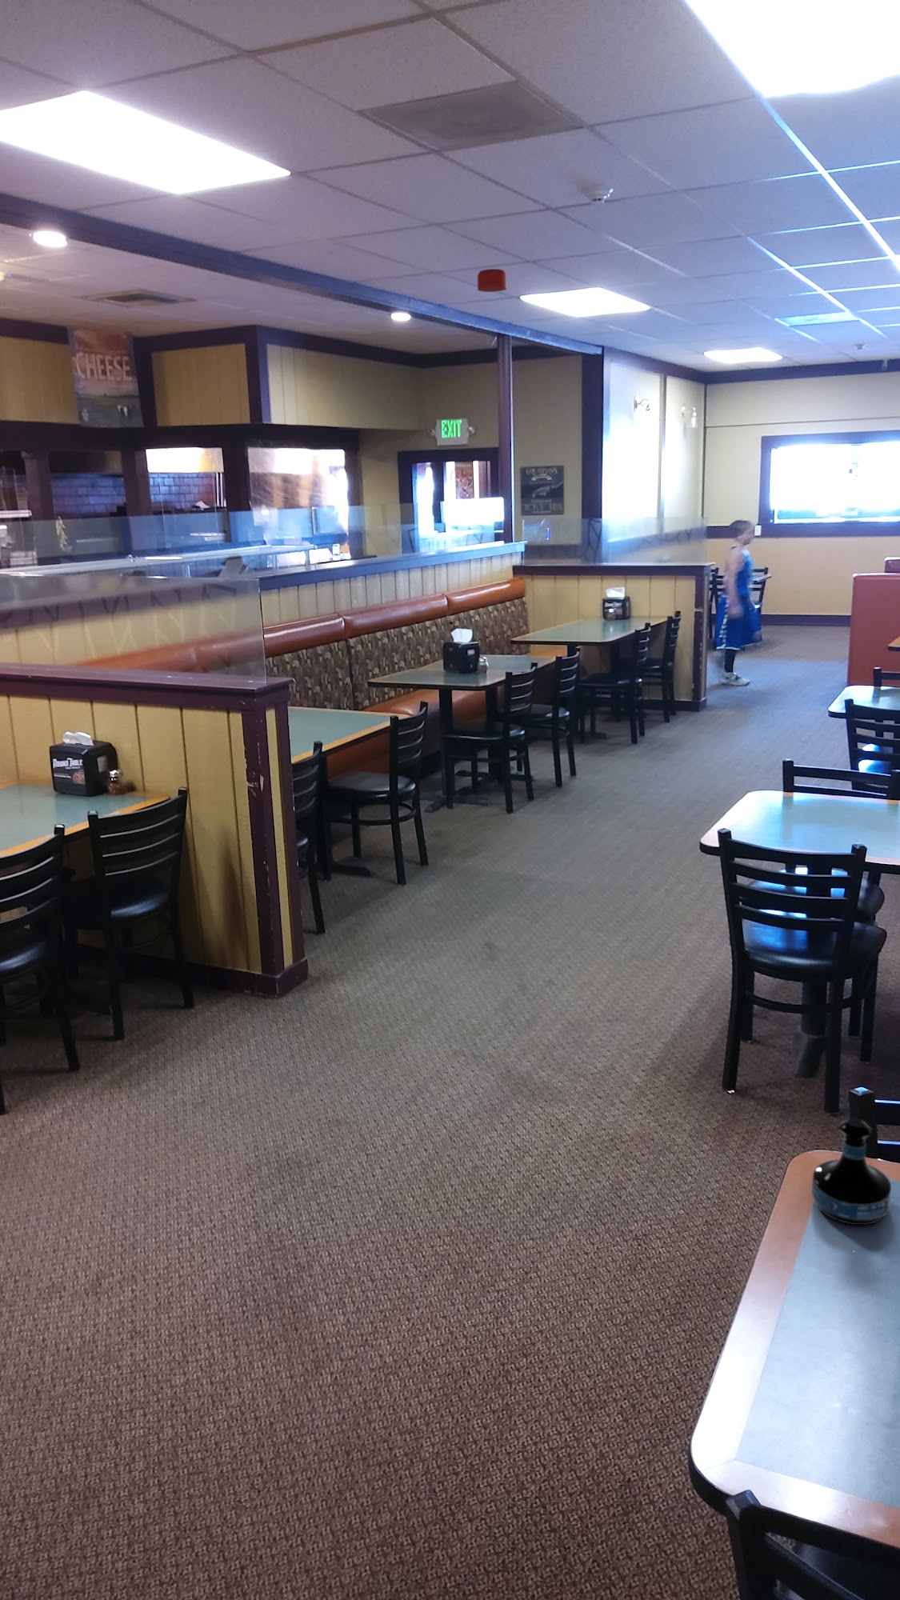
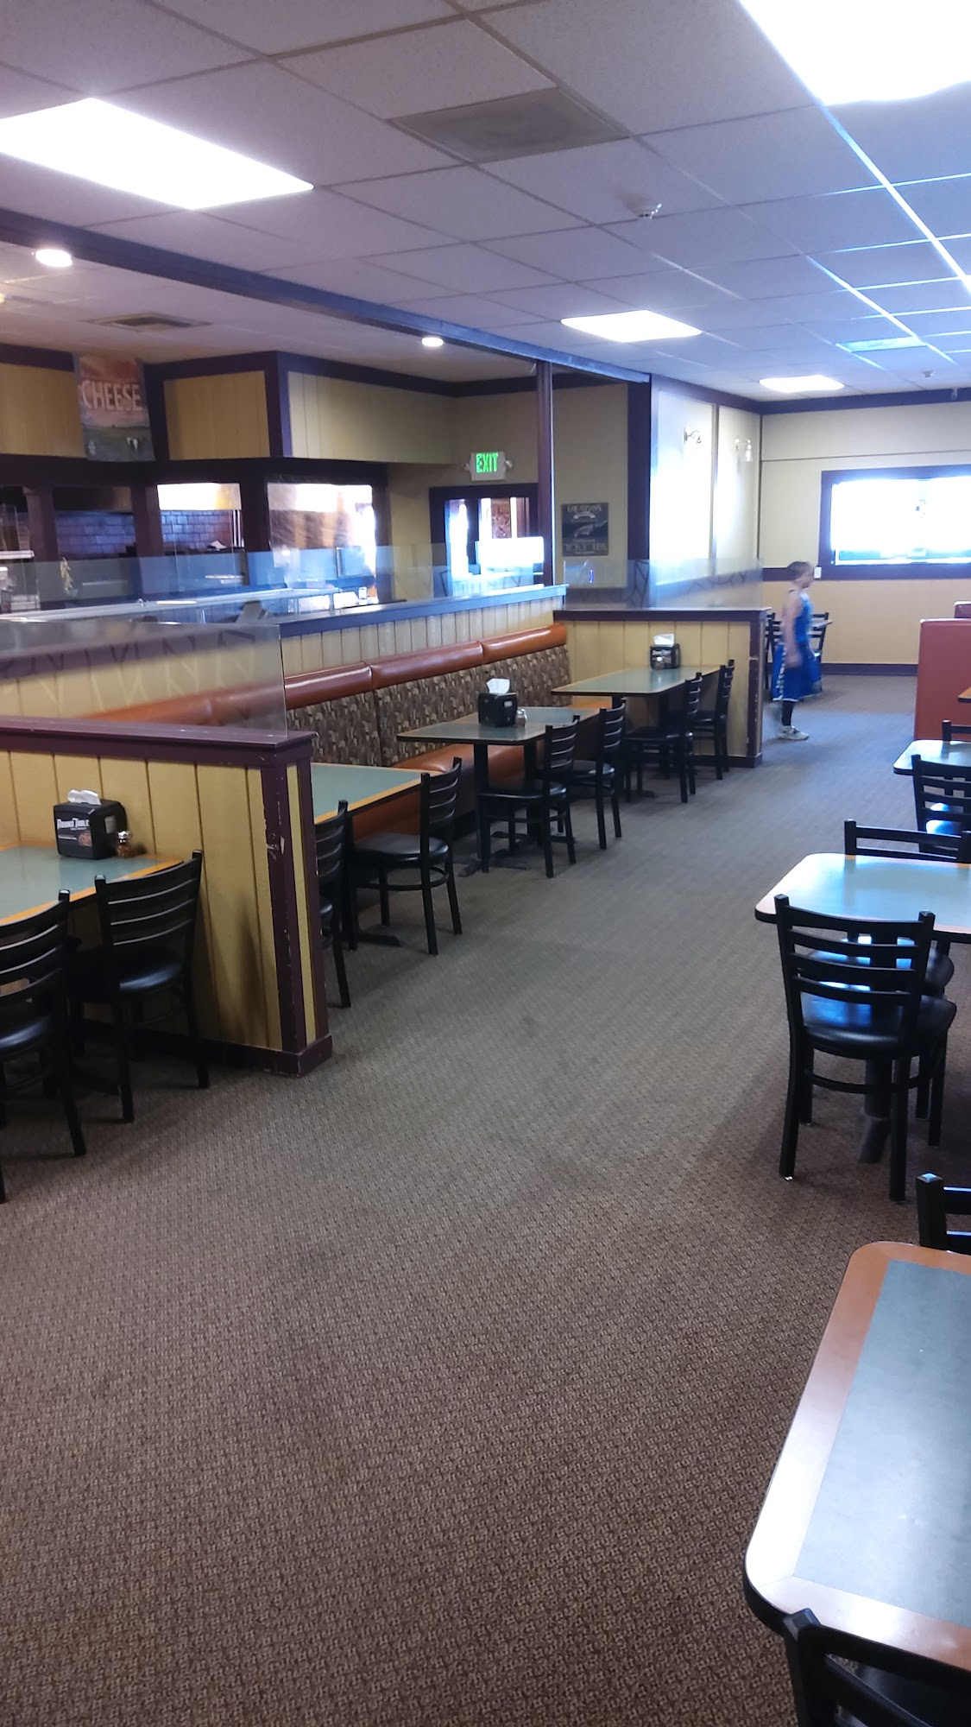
- smoke detector [477,268,508,292]
- tequila bottle [811,1116,892,1225]
